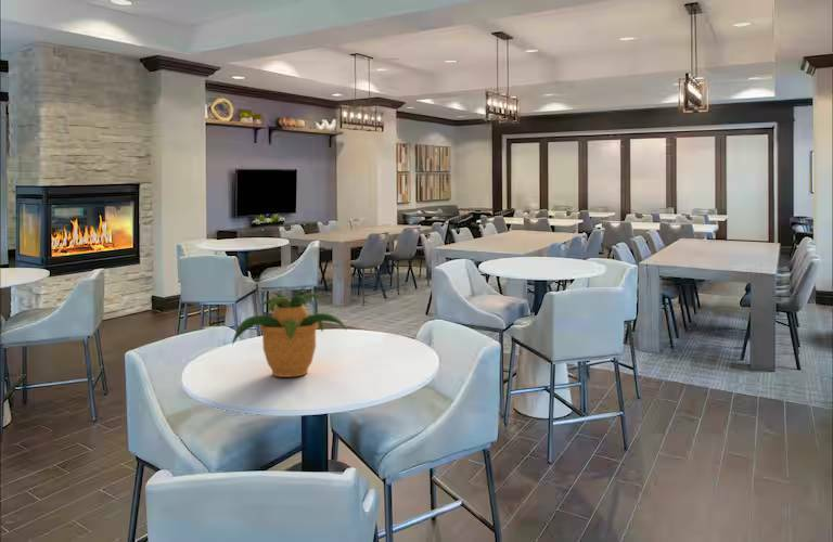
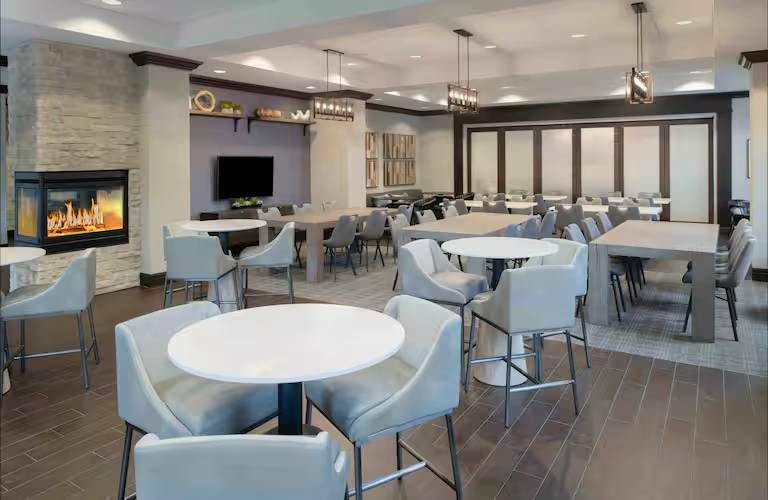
- potted plant [231,285,348,378]
